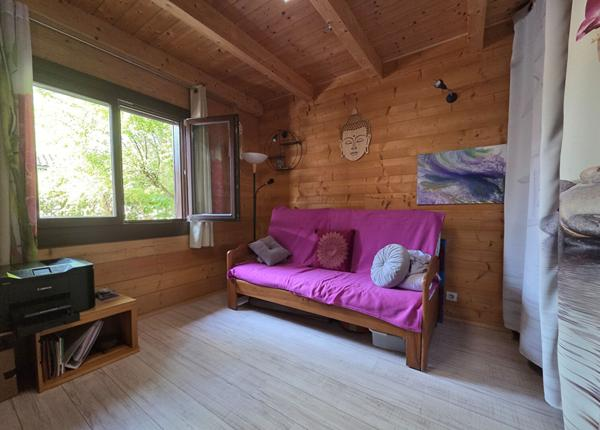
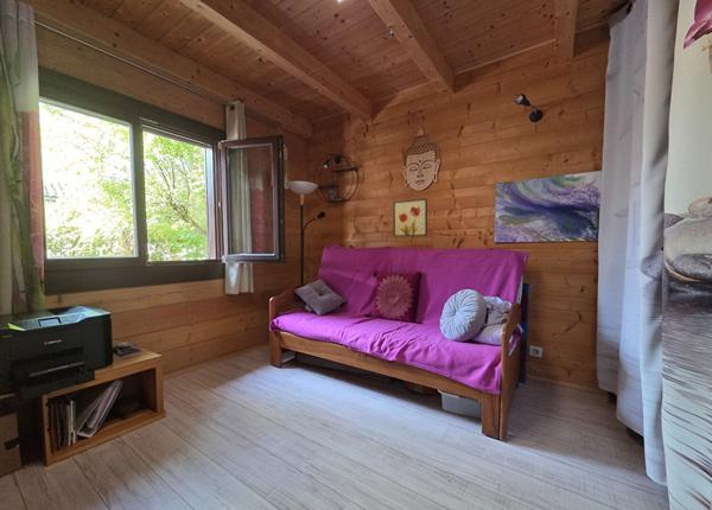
+ wall art [392,198,428,237]
